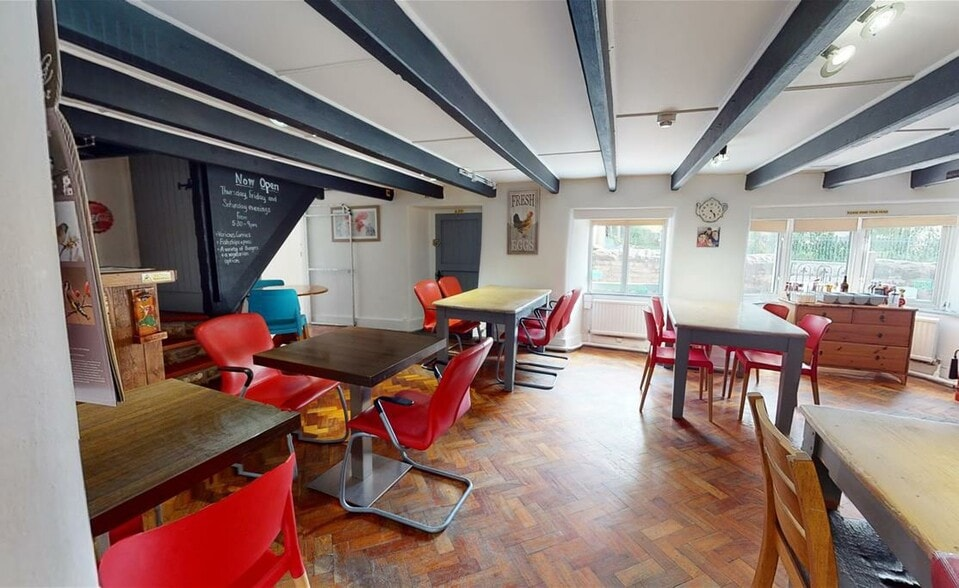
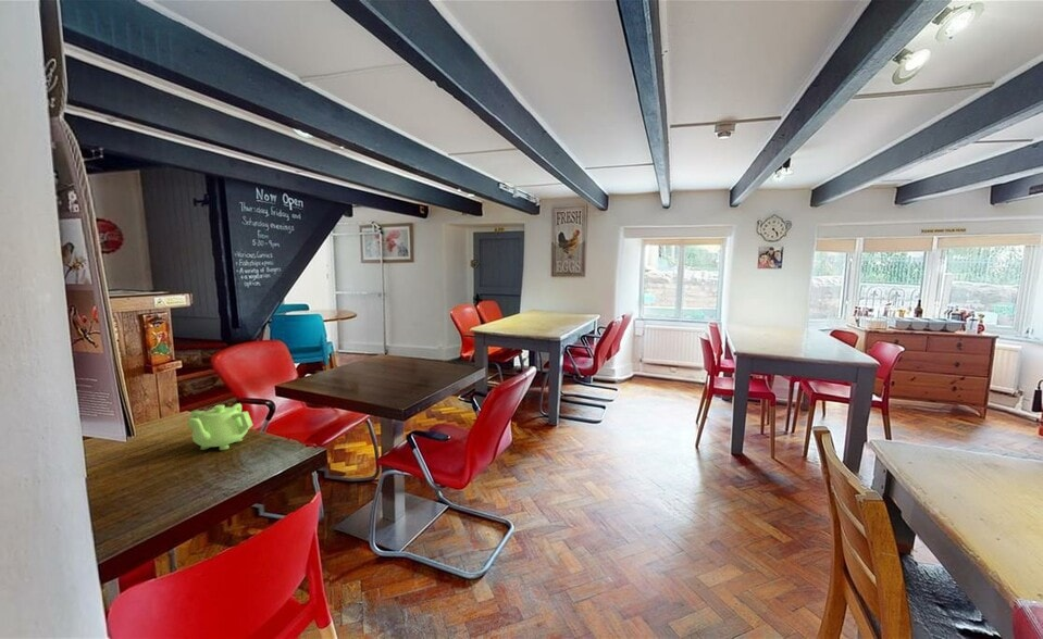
+ teapot [187,402,253,451]
